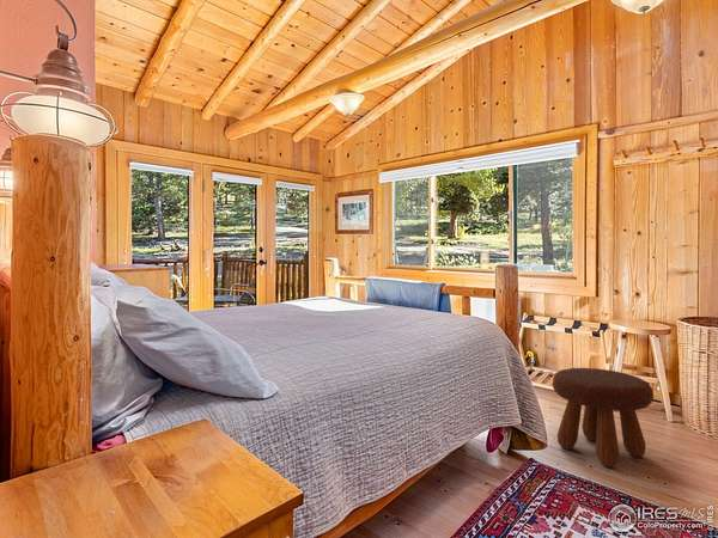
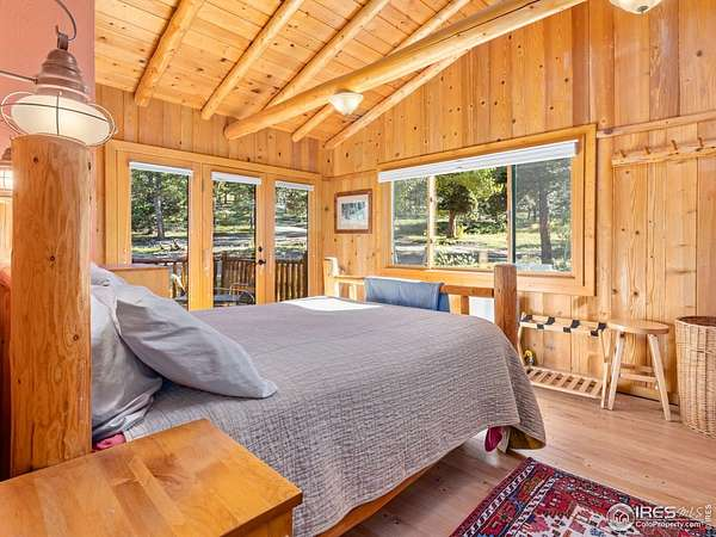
- footstool [552,367,655,467]
